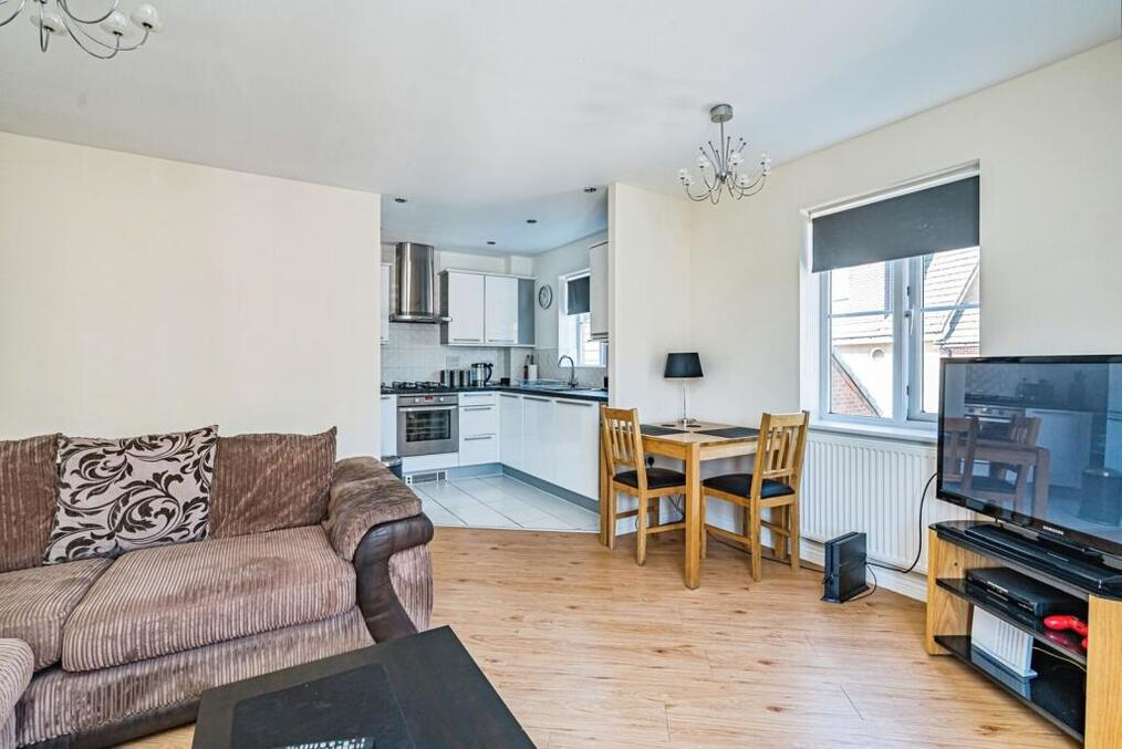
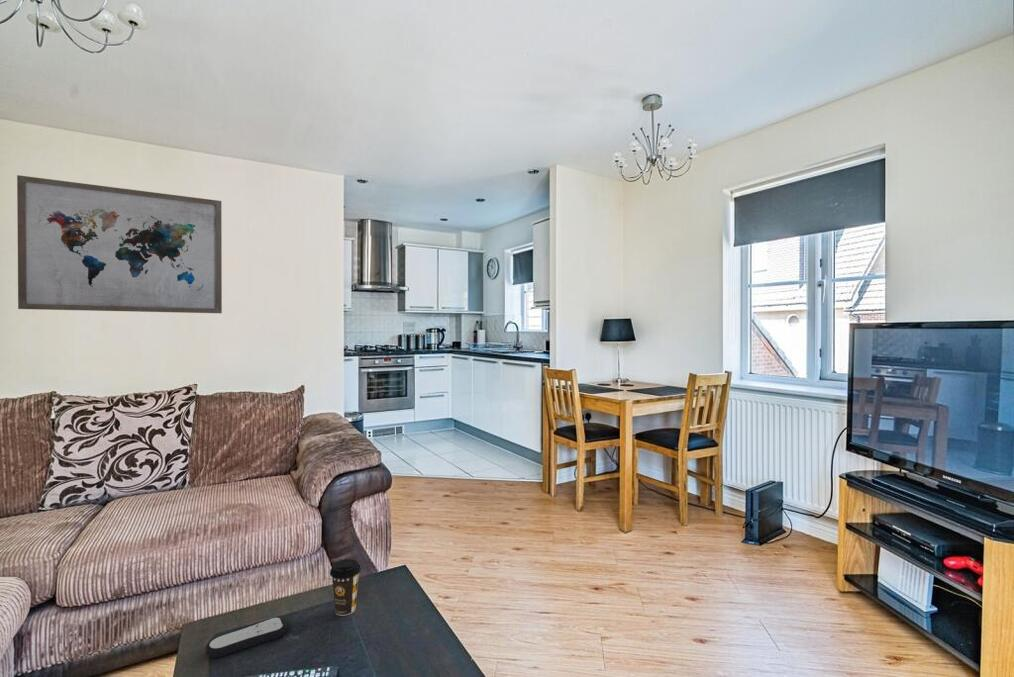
+ coffee cup [329,558,362,617]
+ remote control [204,616,288,659]
+ wall art [16,174,223,314]
